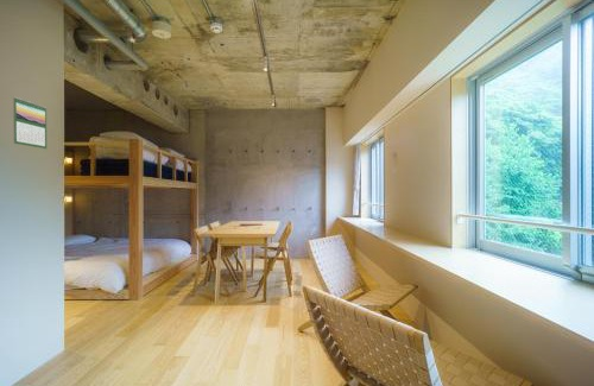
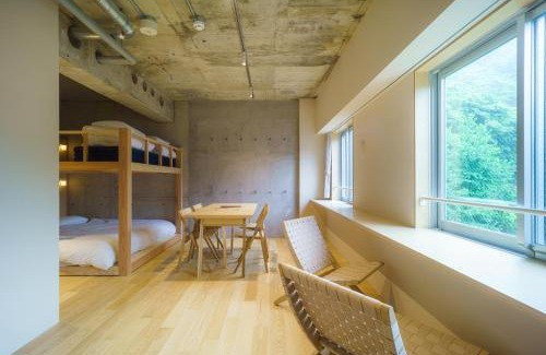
- calendar [12,96,48,150]
